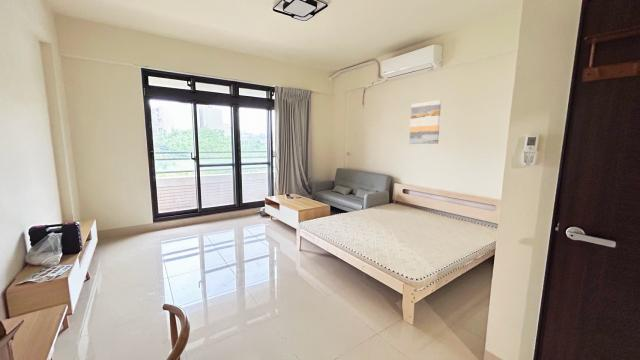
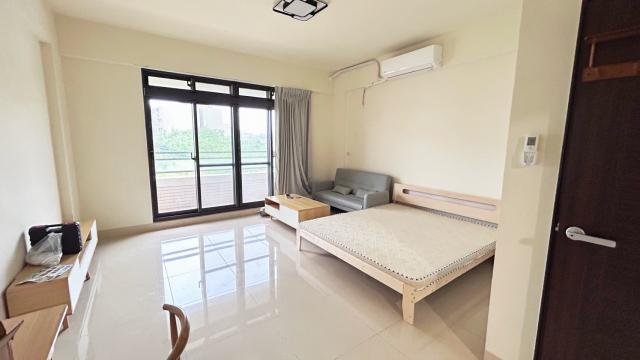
- wall art [408,99,442,145]
